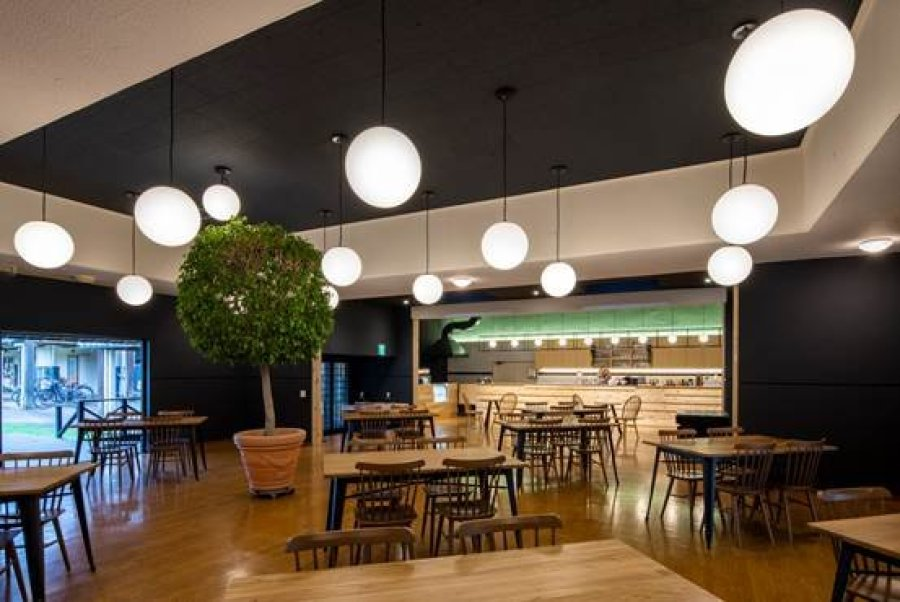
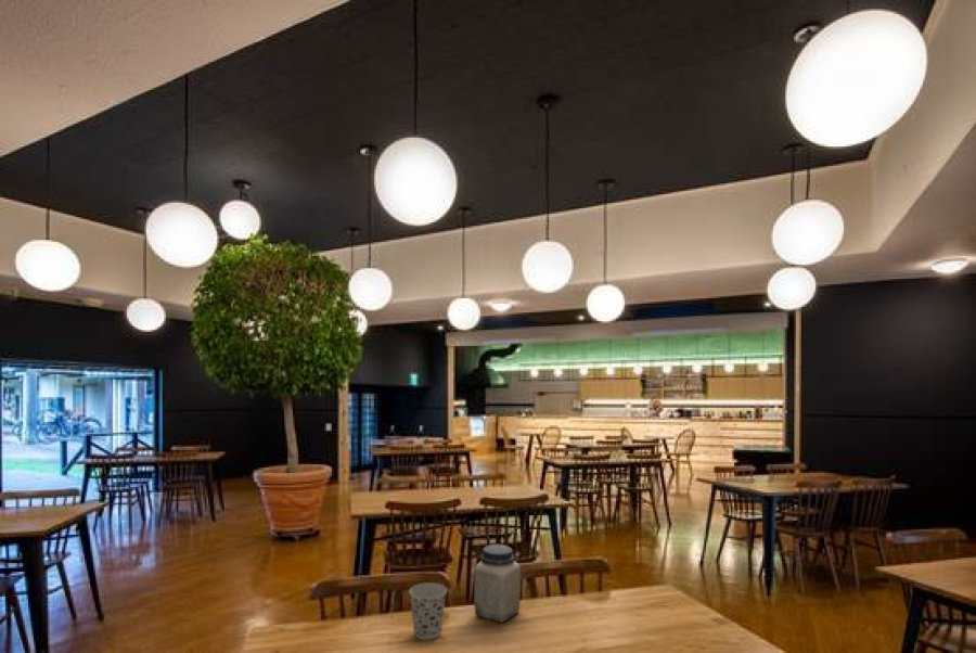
+ cup [408,581,448,641]
+ jar [473,543,522,624]
